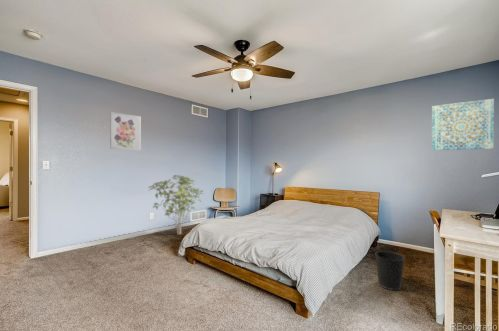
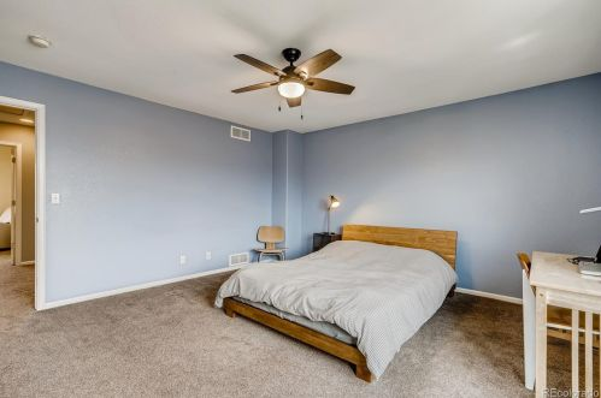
- shrub [147,174,205,236]
- wall art [431,98,495,151]
- wastebasket [374,250,406,291]
- wall art [109,111,142,151]
